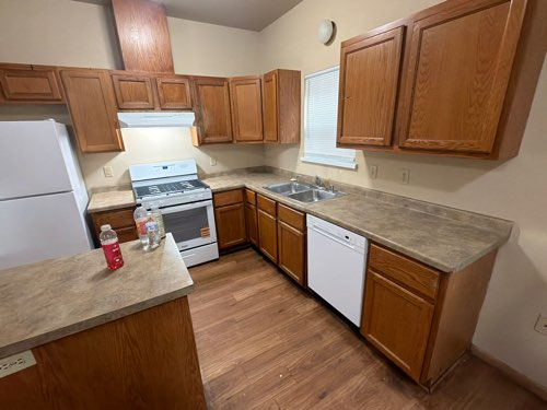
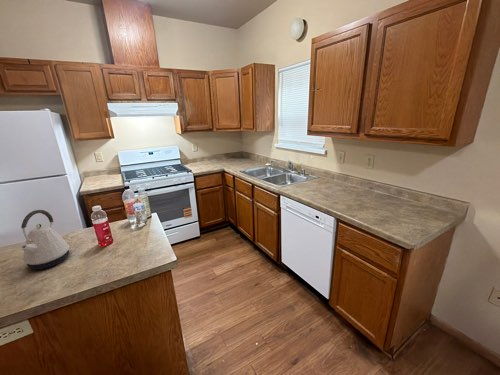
+ kettle [19,209,70,271]
